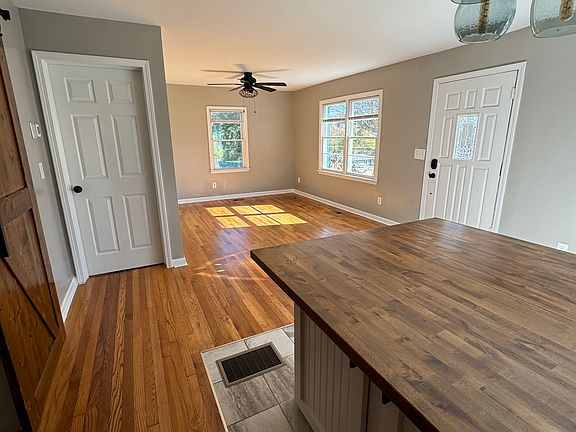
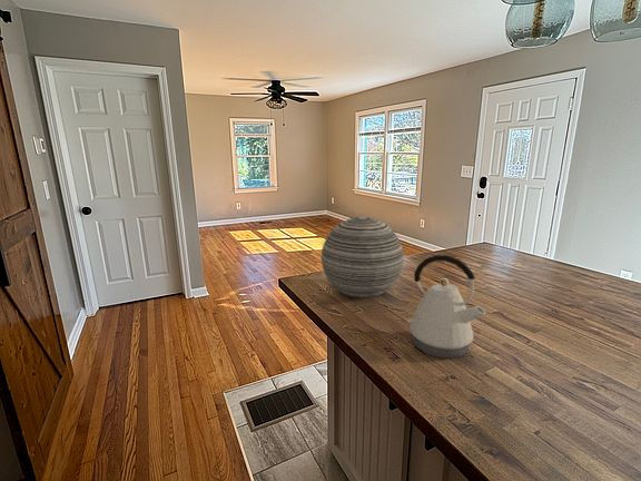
+ kettle [406,254,486,359]
+ decorative orb [320,216,405,298]
